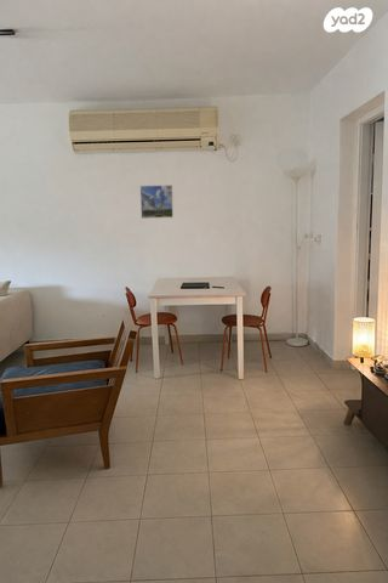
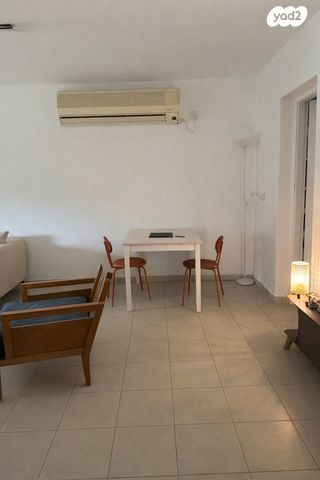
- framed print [139,183,175,220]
